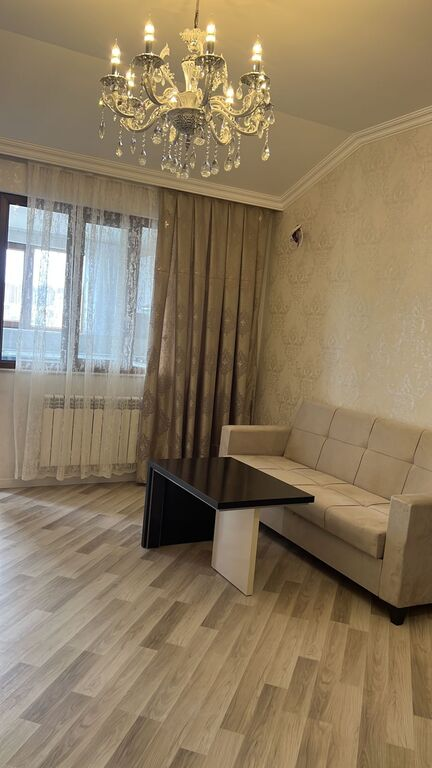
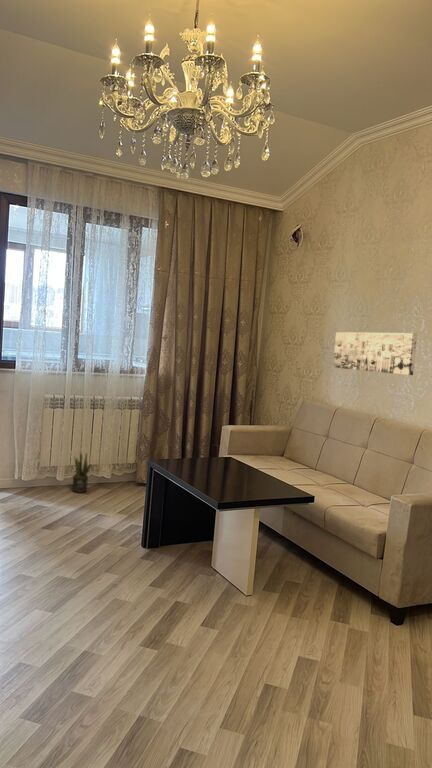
+ wall art [332,331,418,376]
+ potted plant [71,451,93,494]
